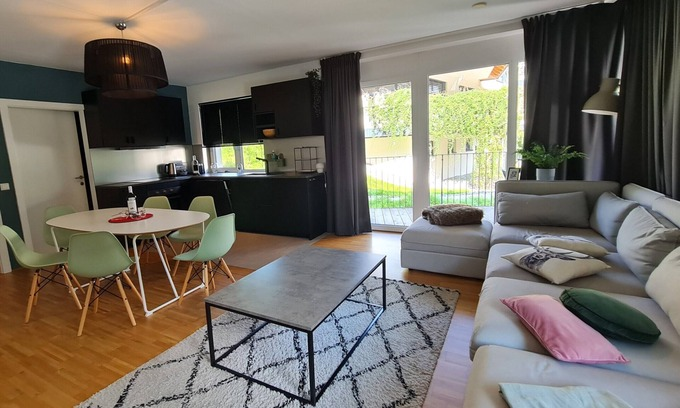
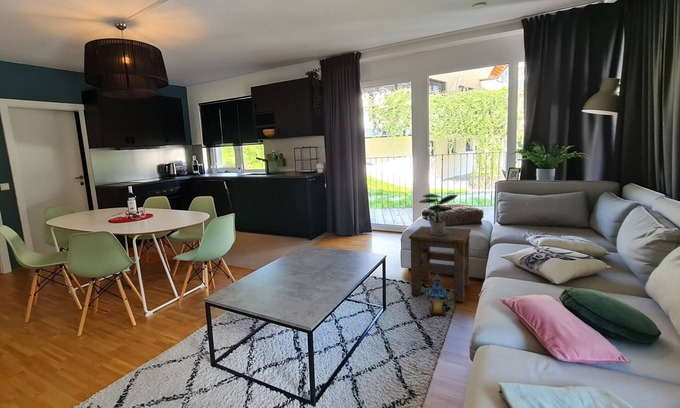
+ potted plant [418,193,459,235]
+ side table [408,225,472,303]
+ lantern [425,273,451,317]
